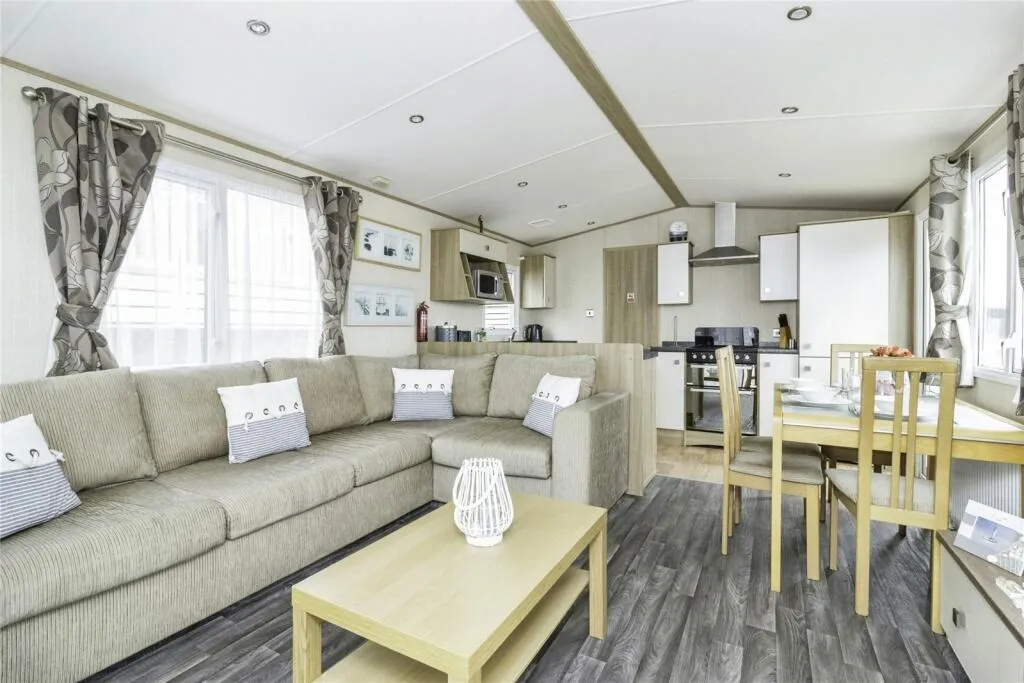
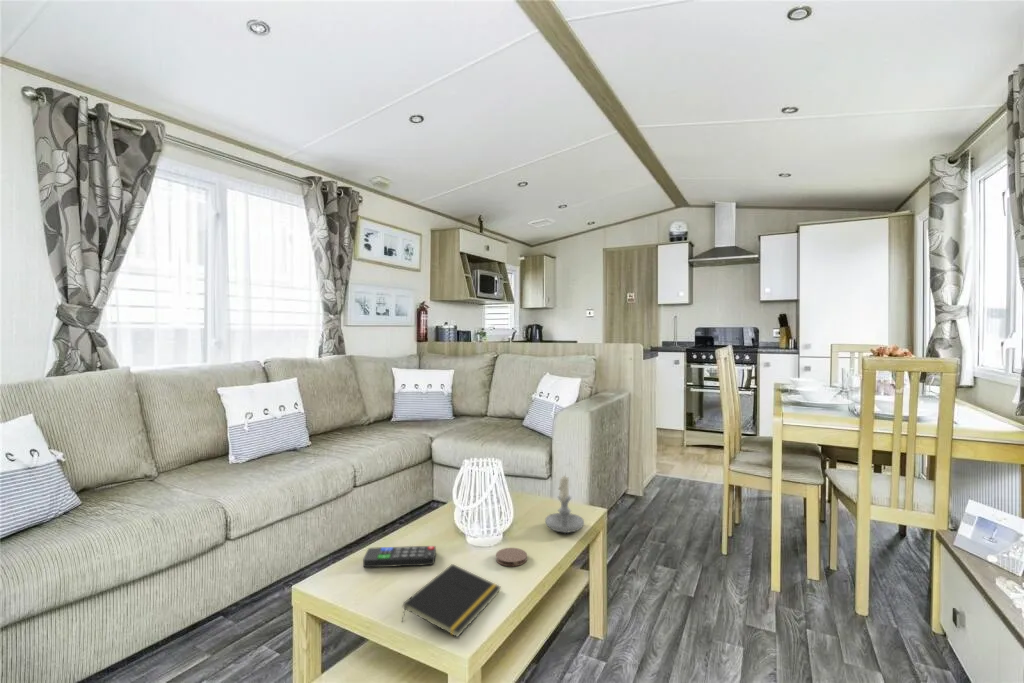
+ notepad [401,563,502,639]
+ candle [544,473,585,534]
+ coaster [495,547,528,567]
+ remote control [362,545,437,568]
